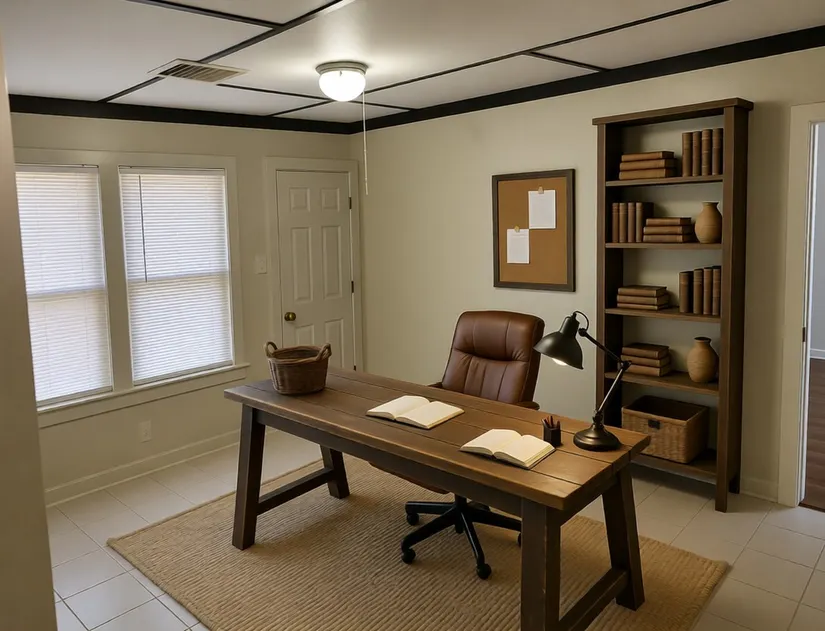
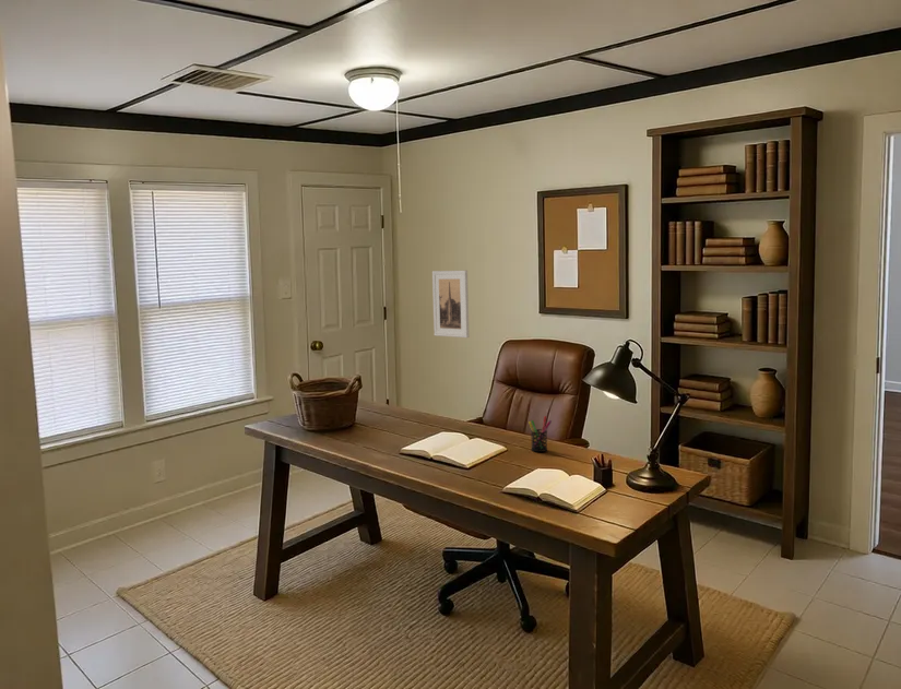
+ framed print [431,270,470,338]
+ pen holder [527,415,553,453]
